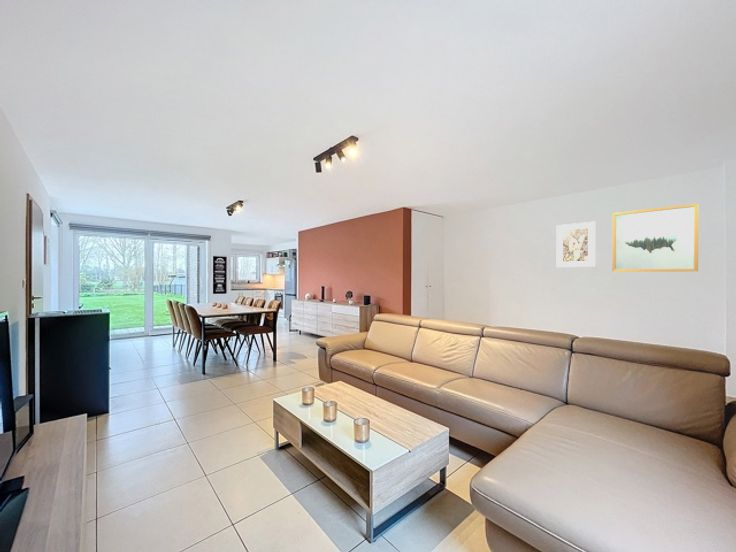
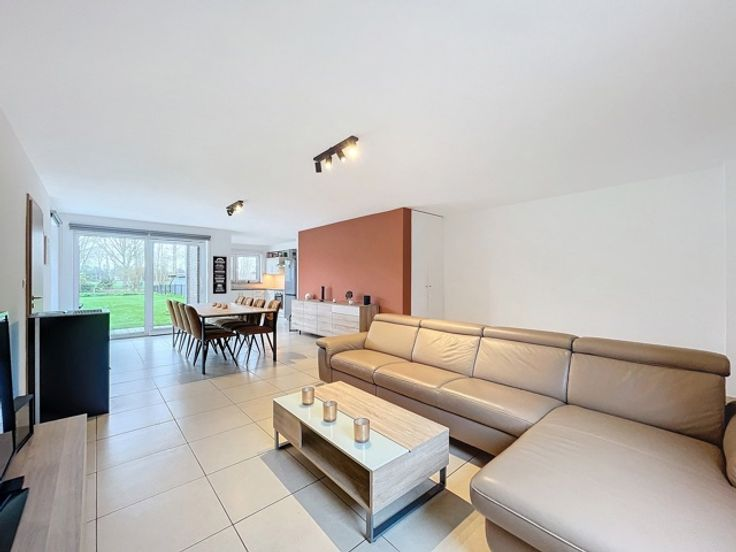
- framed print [556,221,596,268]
- wall art [612,202,699,273]
